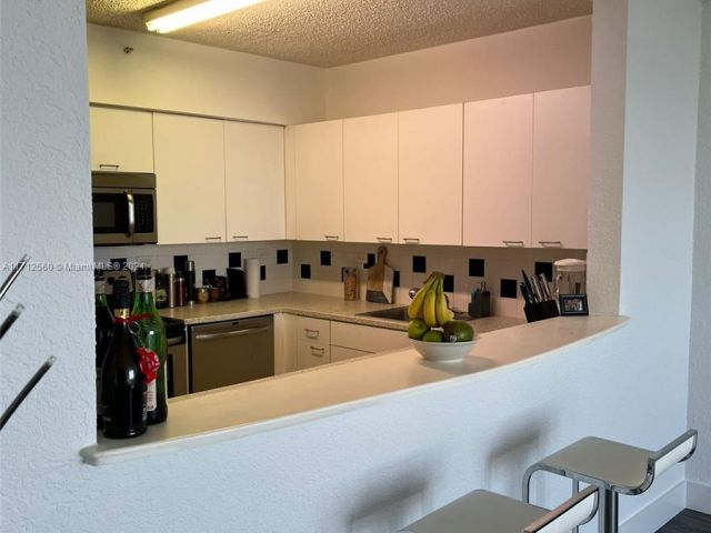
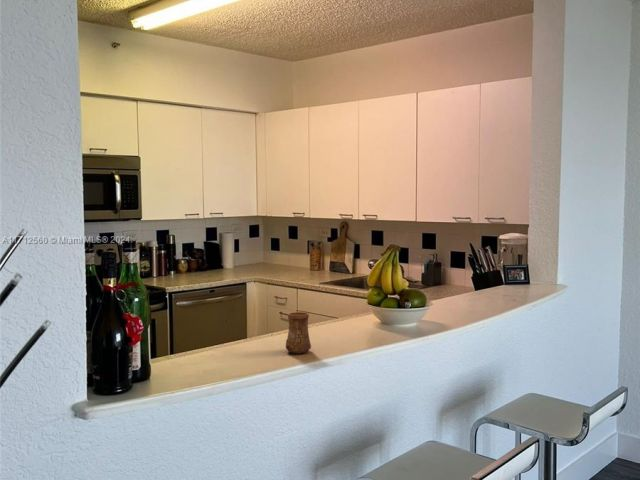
+ cup [285,311,312,355]
